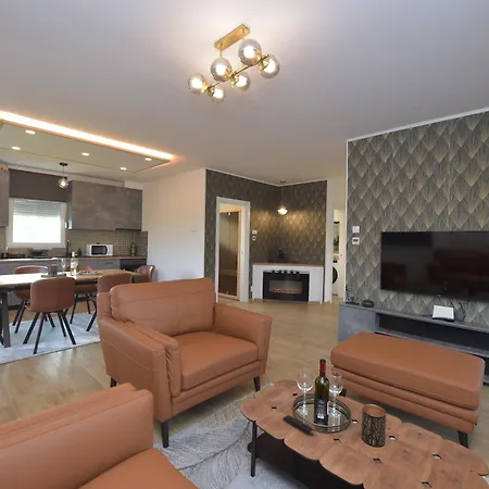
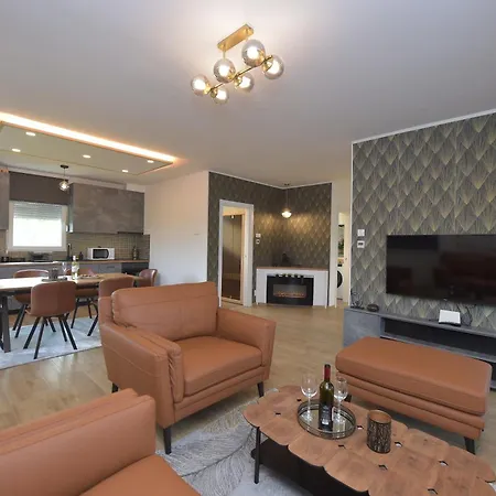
- remote control [281,414,314,435]
